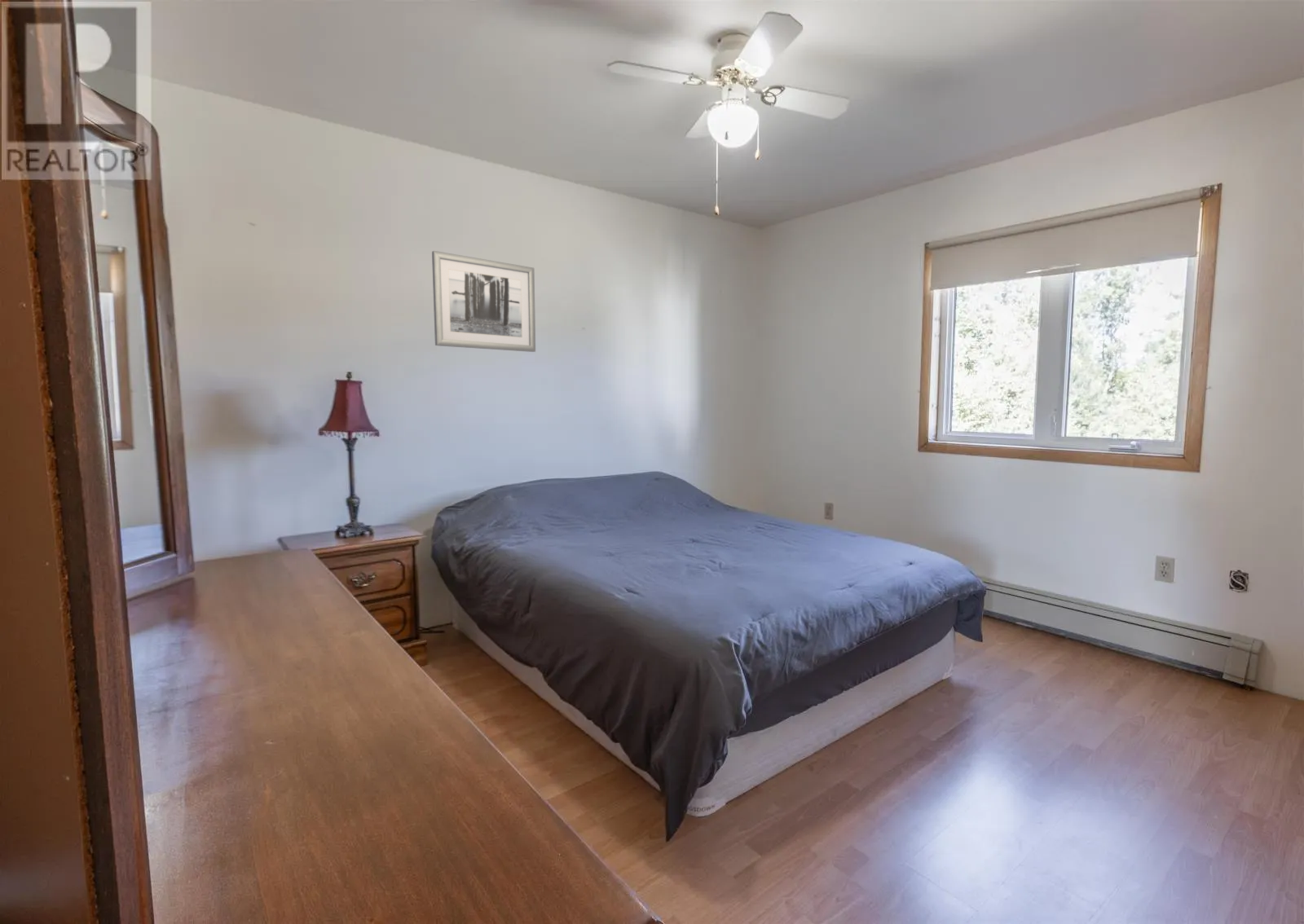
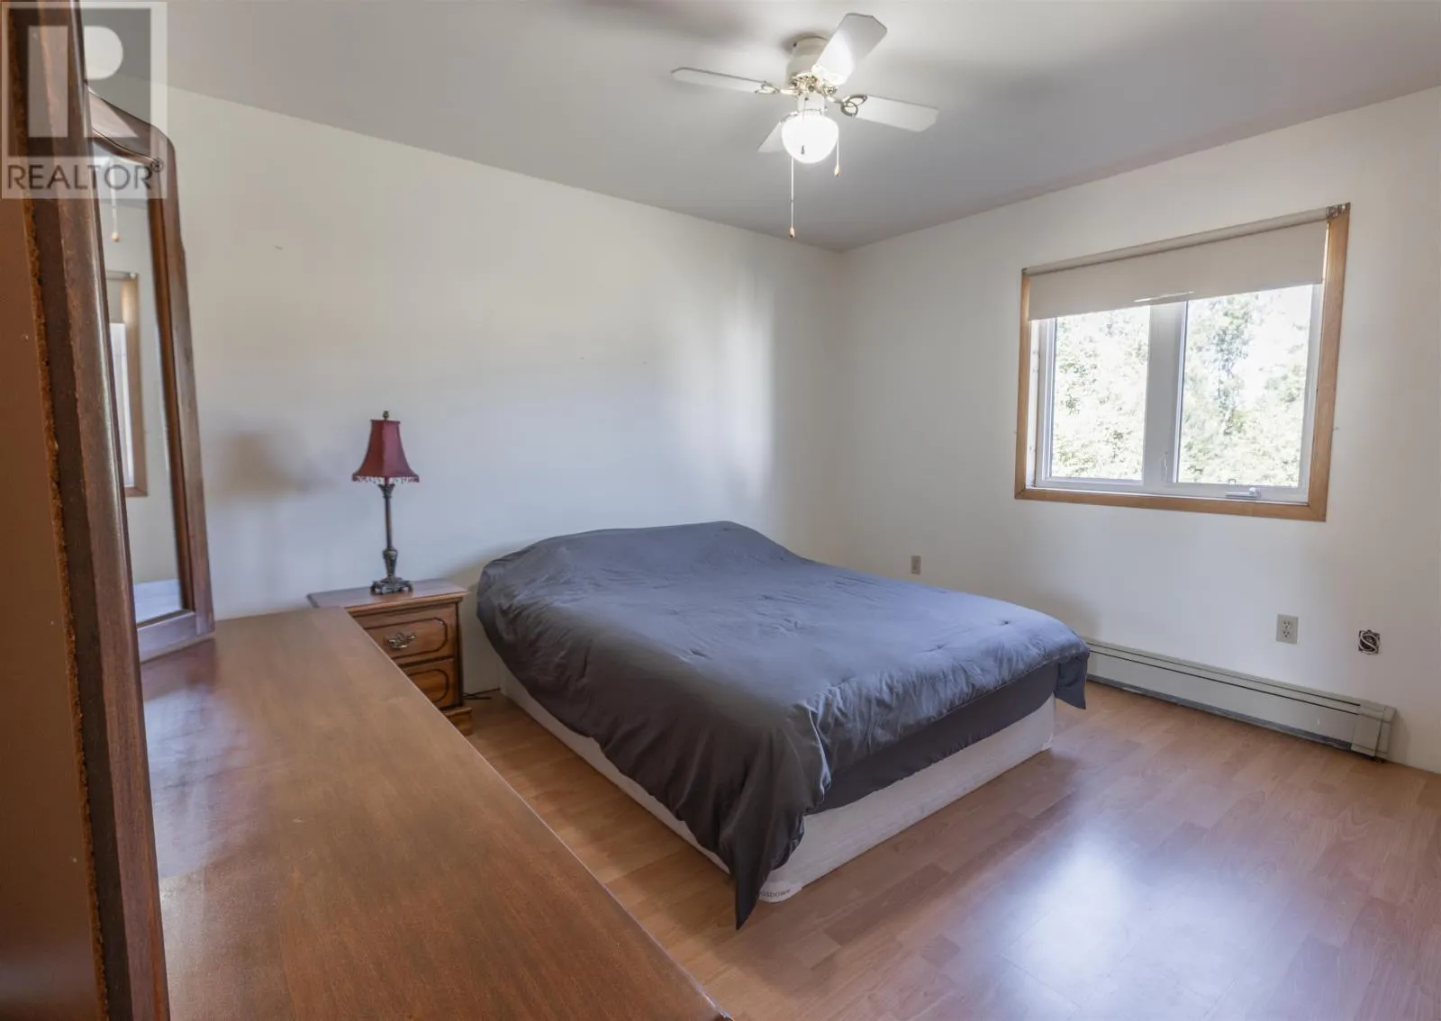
- wall art [431,250,536,353]
